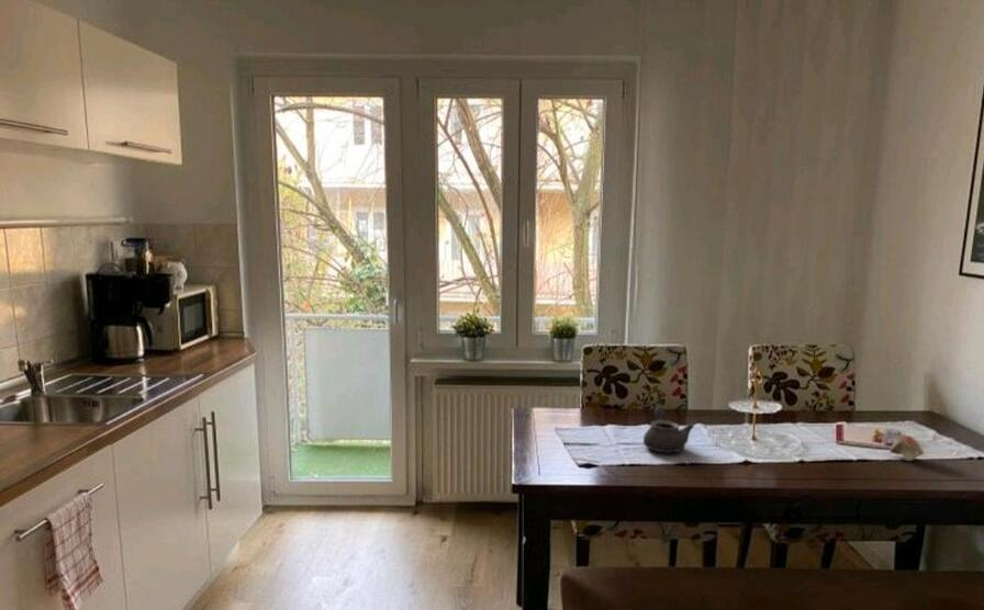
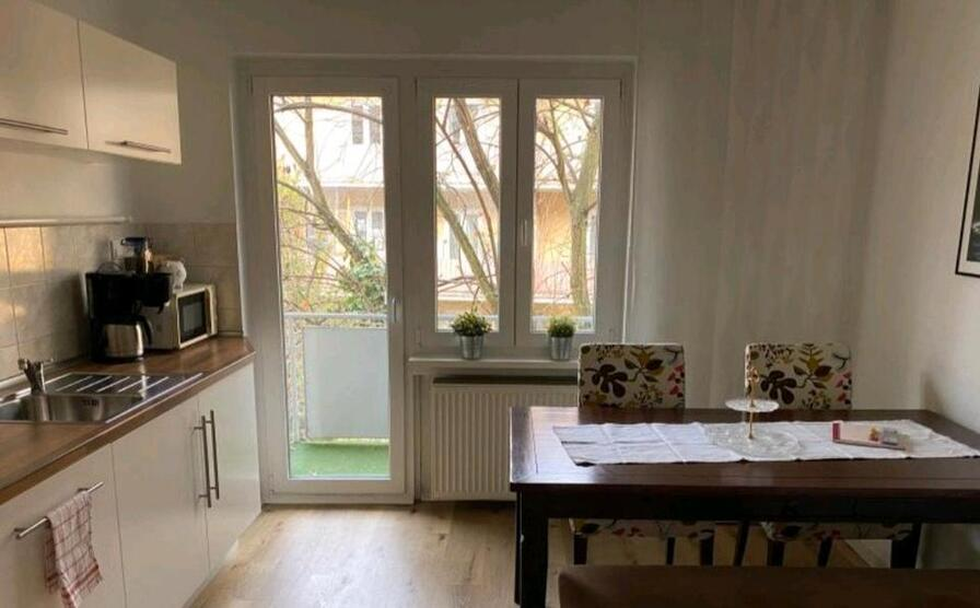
- teapot [642,405,695,454]
- flower [888,433,926,462]
